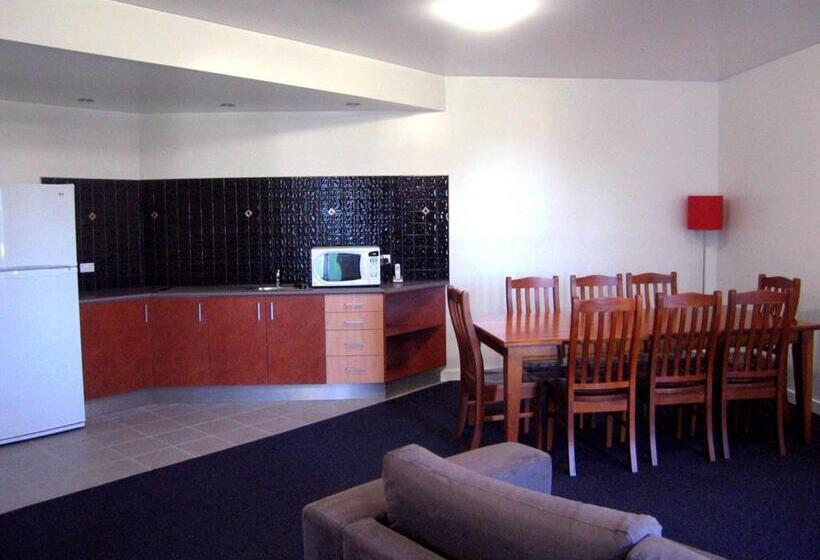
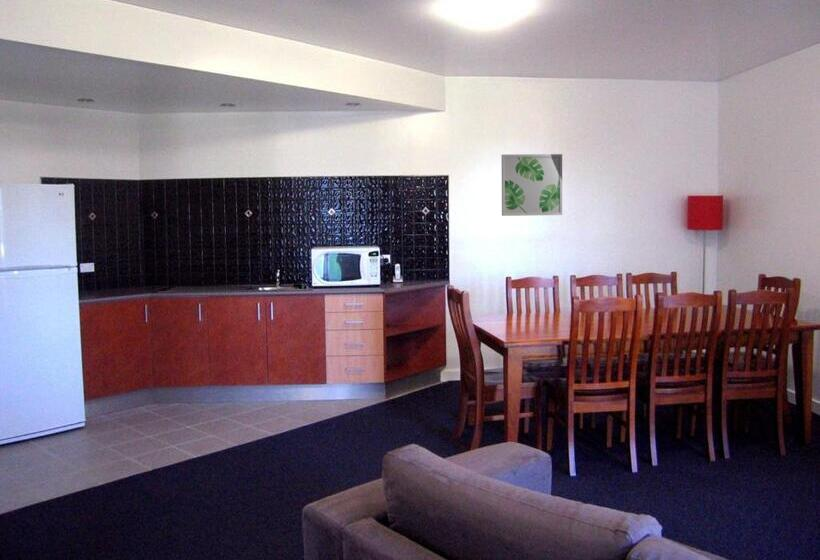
+ wall art [501,153,563,217]
